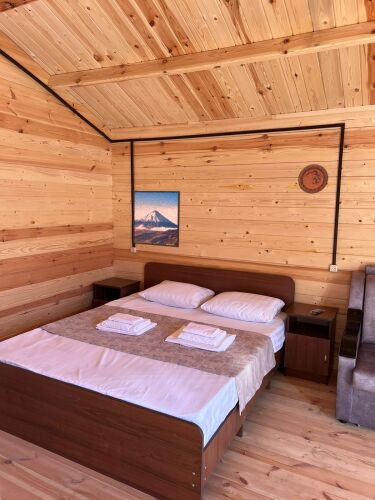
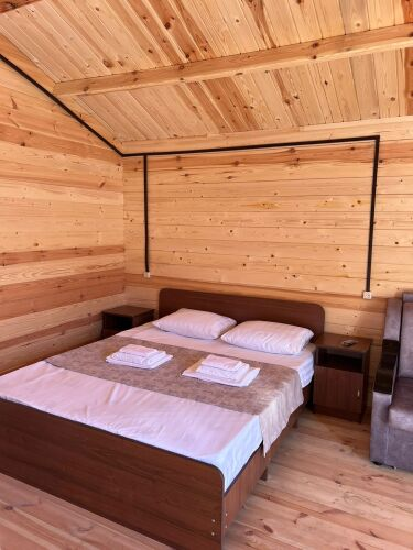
- decorative plate [297,163,329,195]
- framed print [132,190,181,248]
